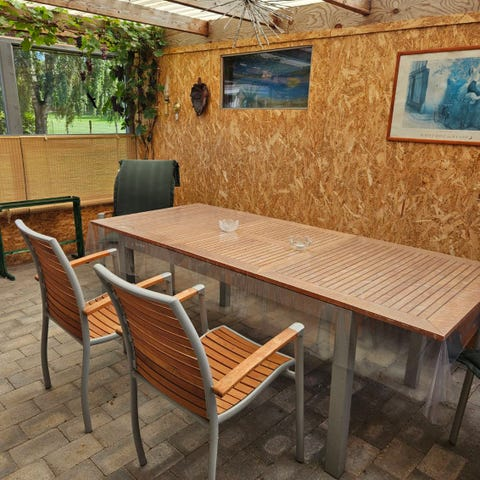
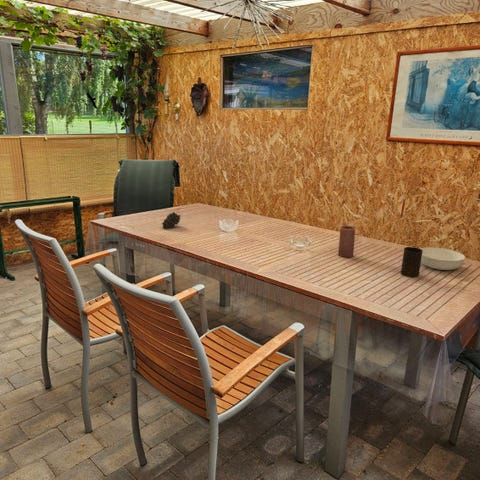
+ serving bowl [419,246,466,271]
+ fruit [161,211,181,229]
+ cup [400,246,423,278]
+ candle [337,225,356,258]
